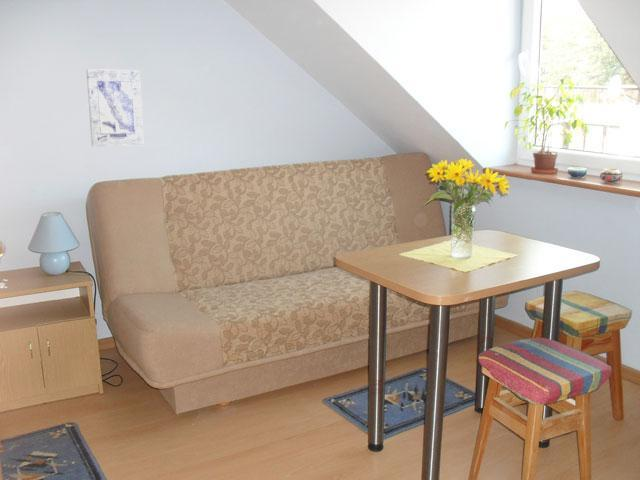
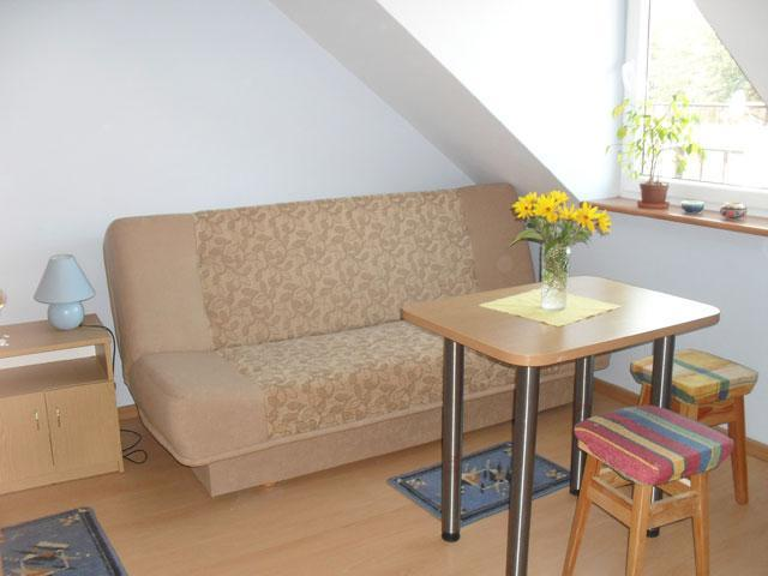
- wall art [85,68,145,148]
